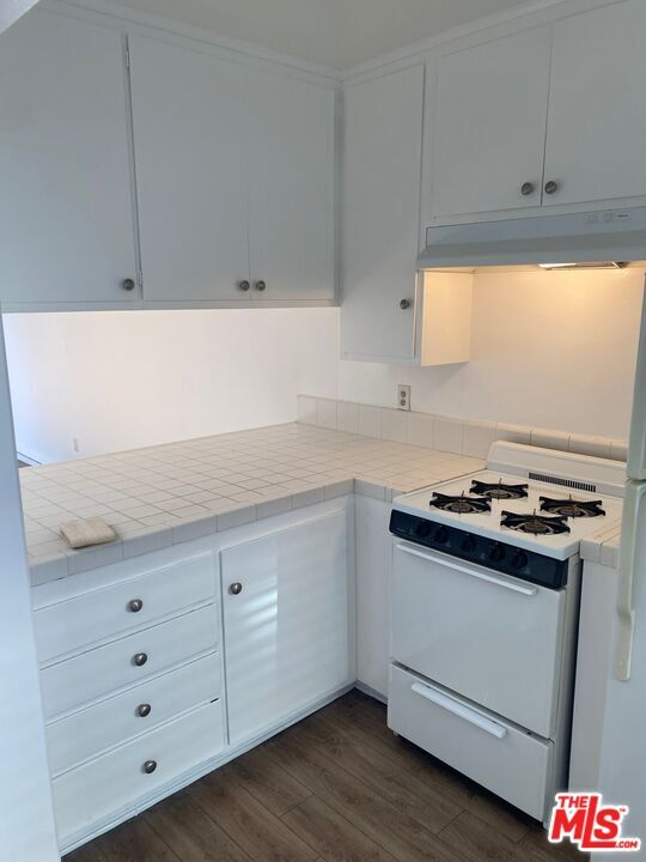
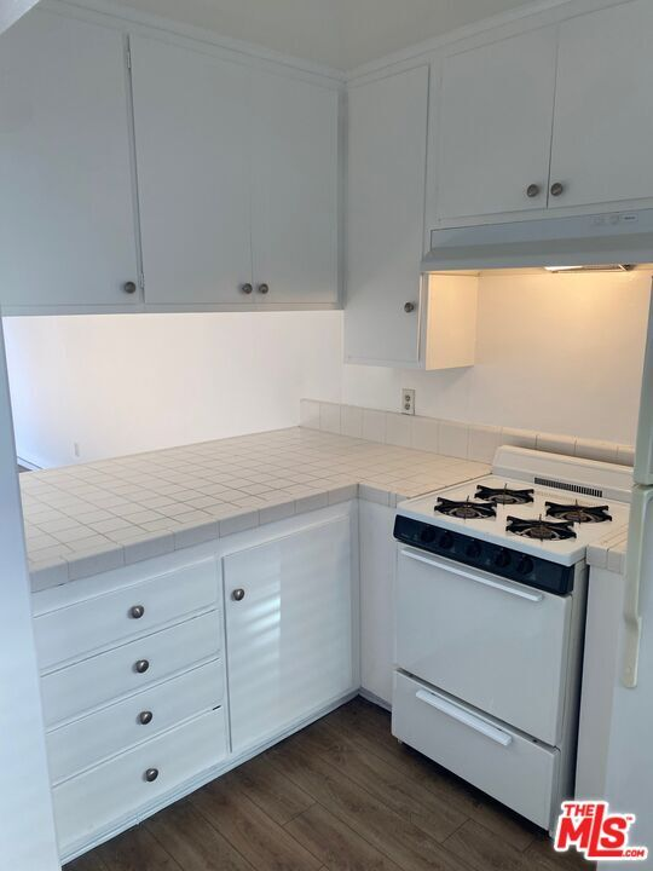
- washcloth [57,516,117,548]
